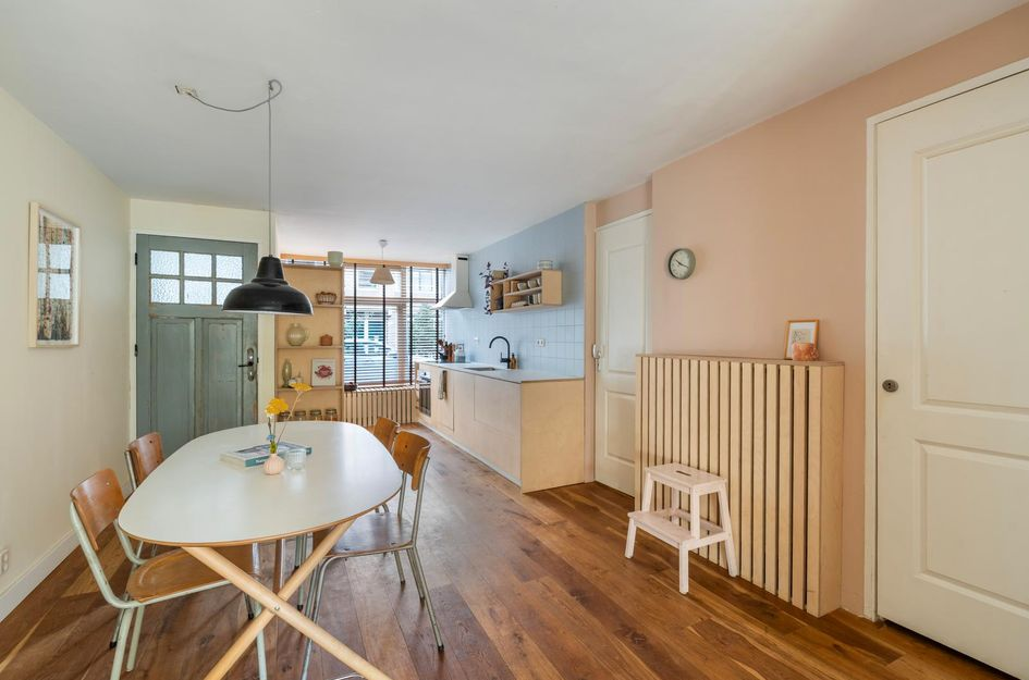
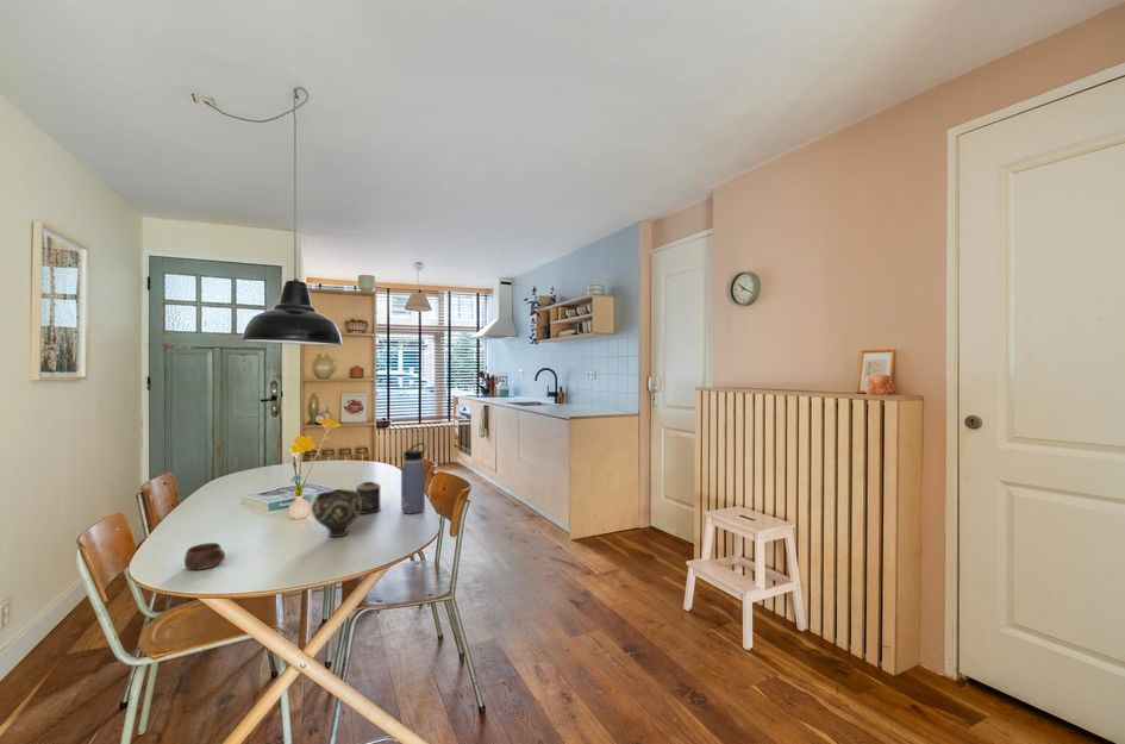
+ water bottle [400,442,427,514]
+ cup [183,542,226,571]
+ bowl [311,488,362,538]
+ candle [355,481,381,515]
